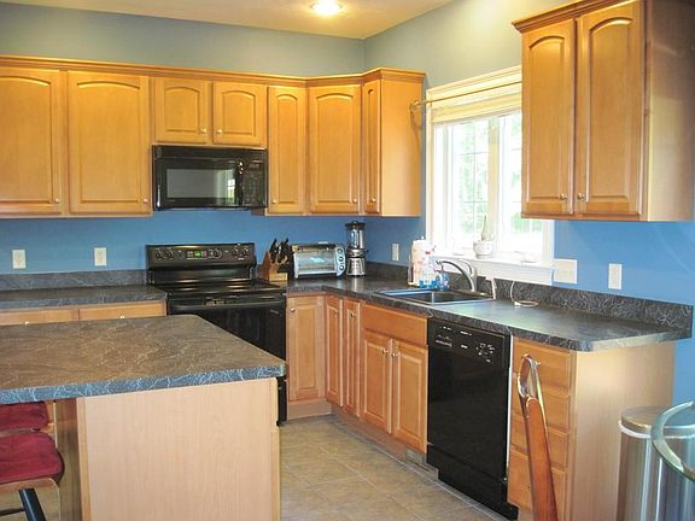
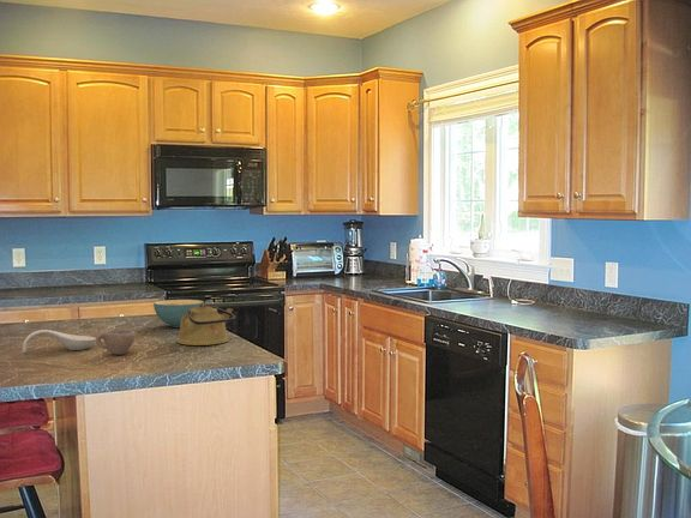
+ cereal bowl [152,299,205,329]
+ kettle [176,302,236,347]
+ spoon rest [22,329,96,354]
+ cup [95,327,136,356]
